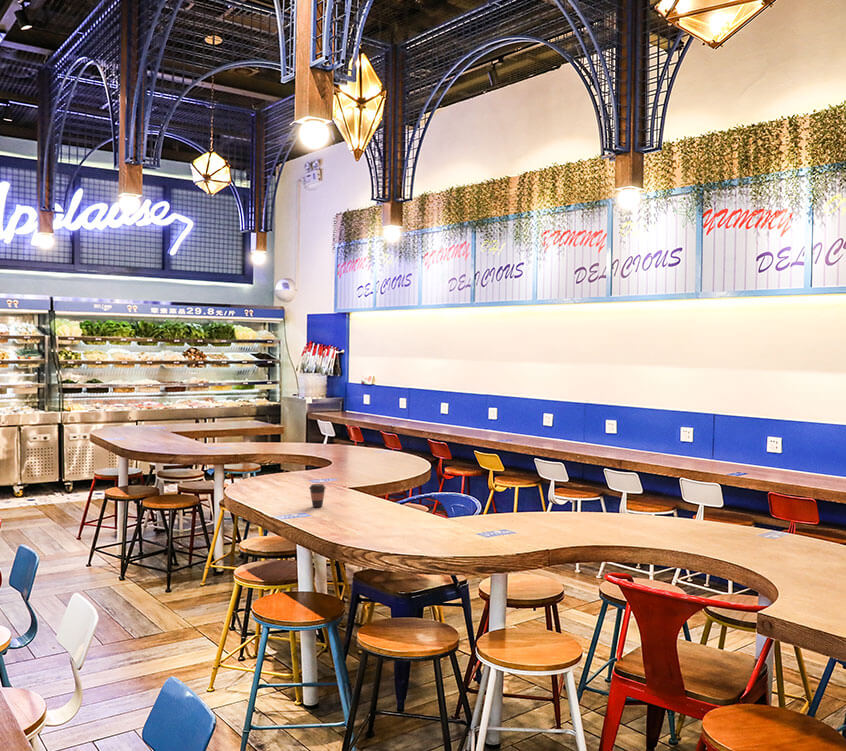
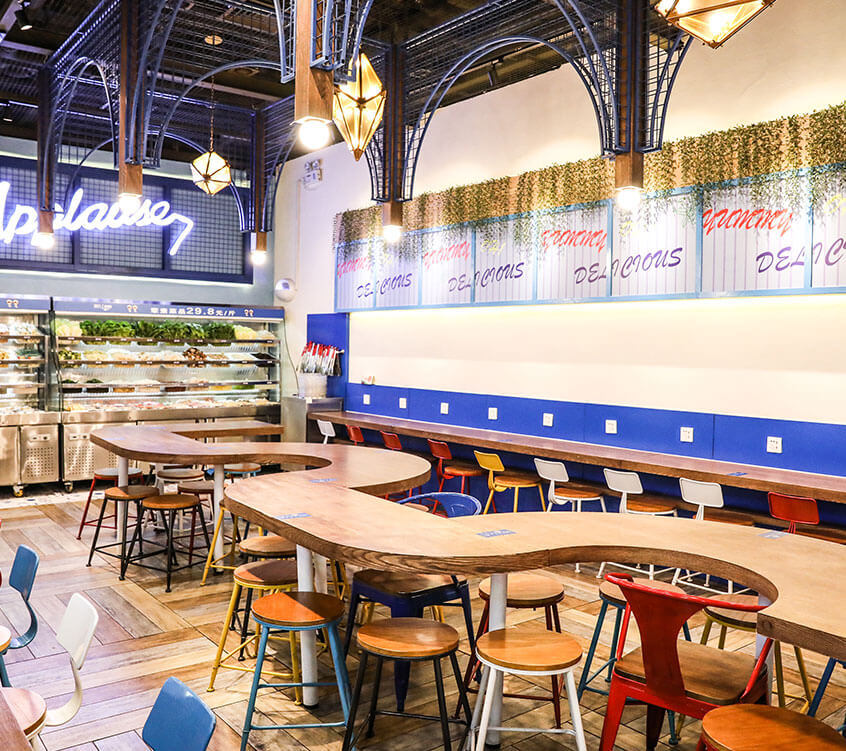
- coffee cup [308,483,327,508]
